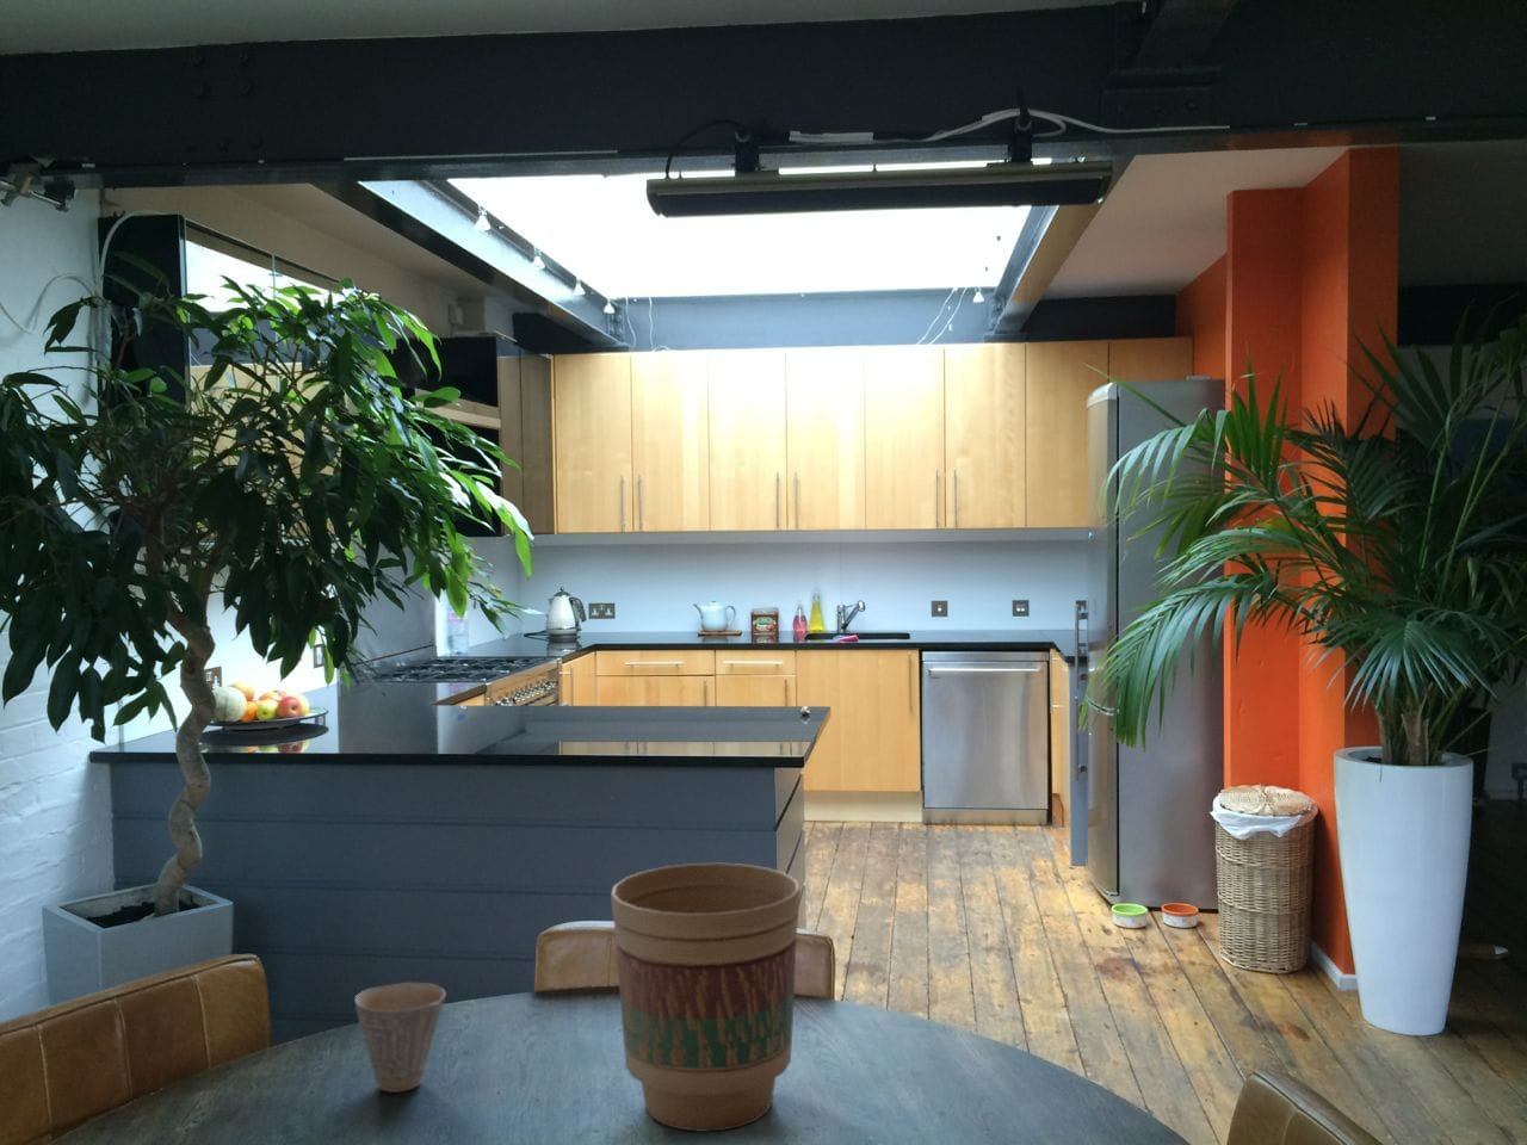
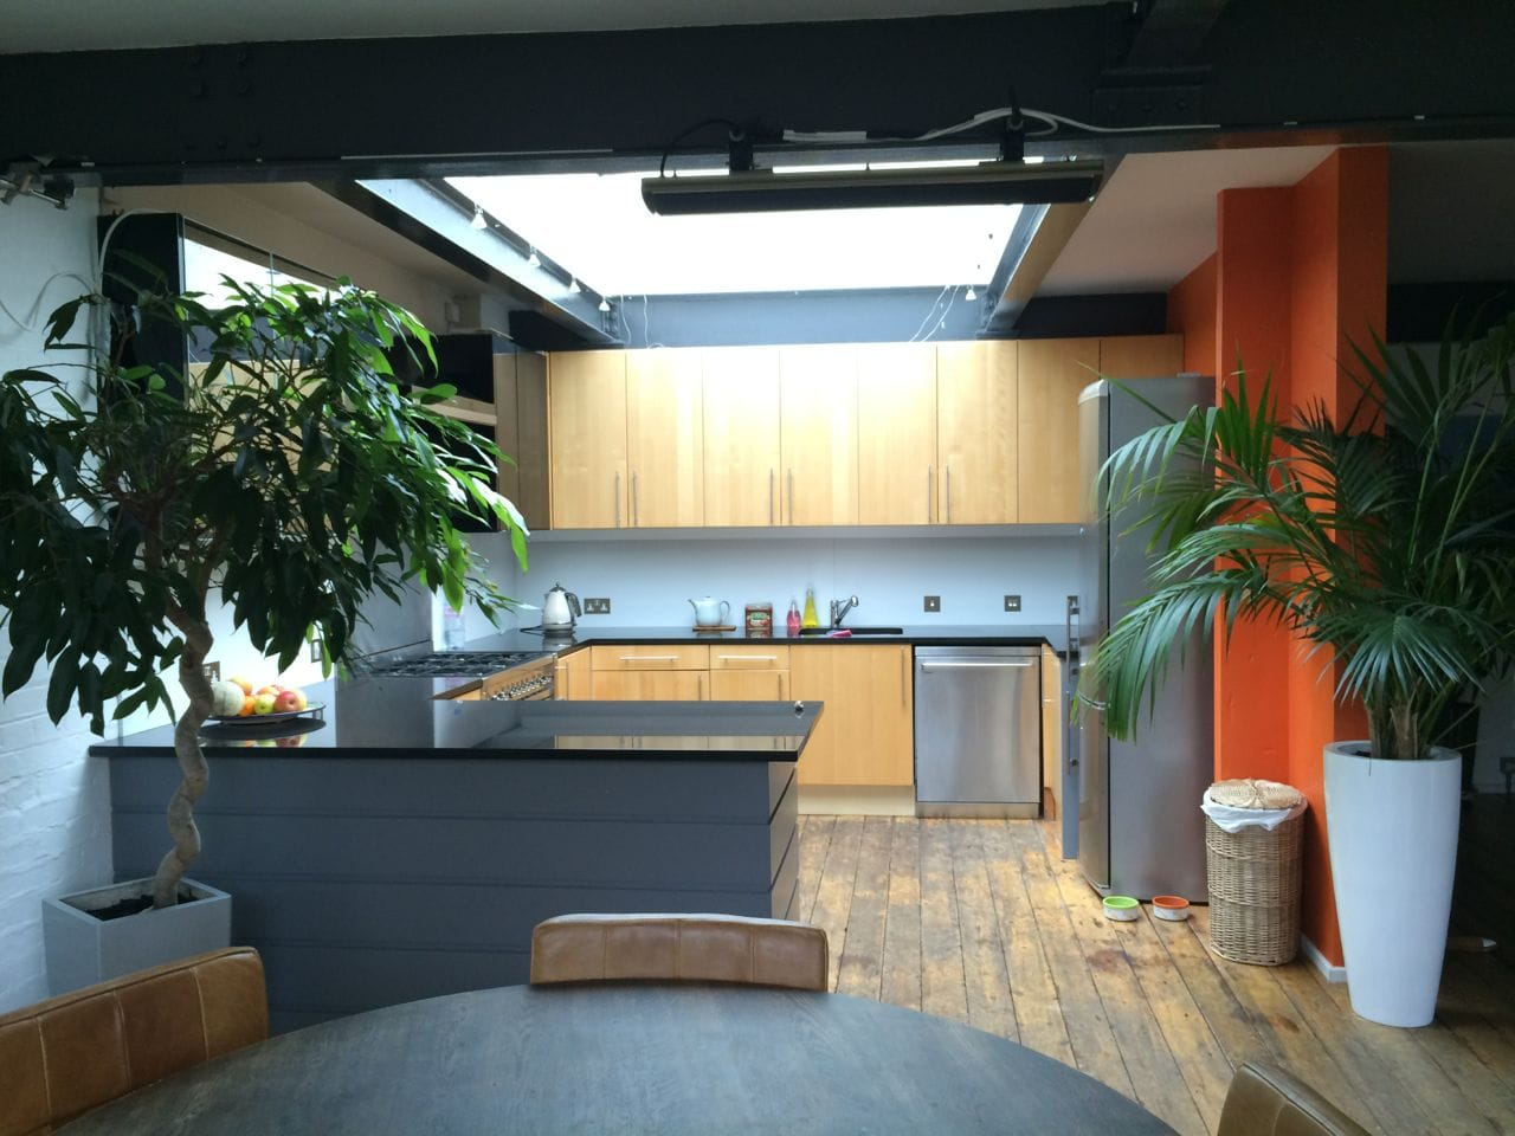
- flower pot [610,862,802,1133]
- cup [355,981,446,1093]
